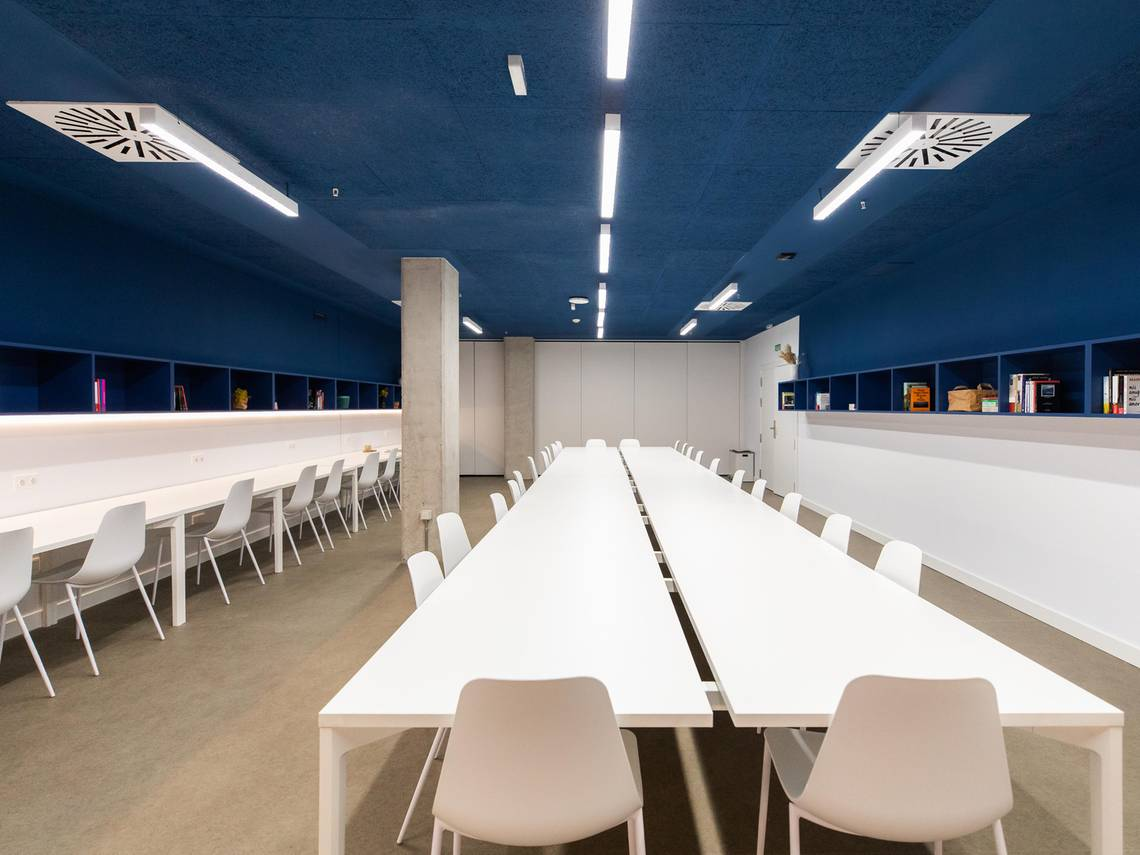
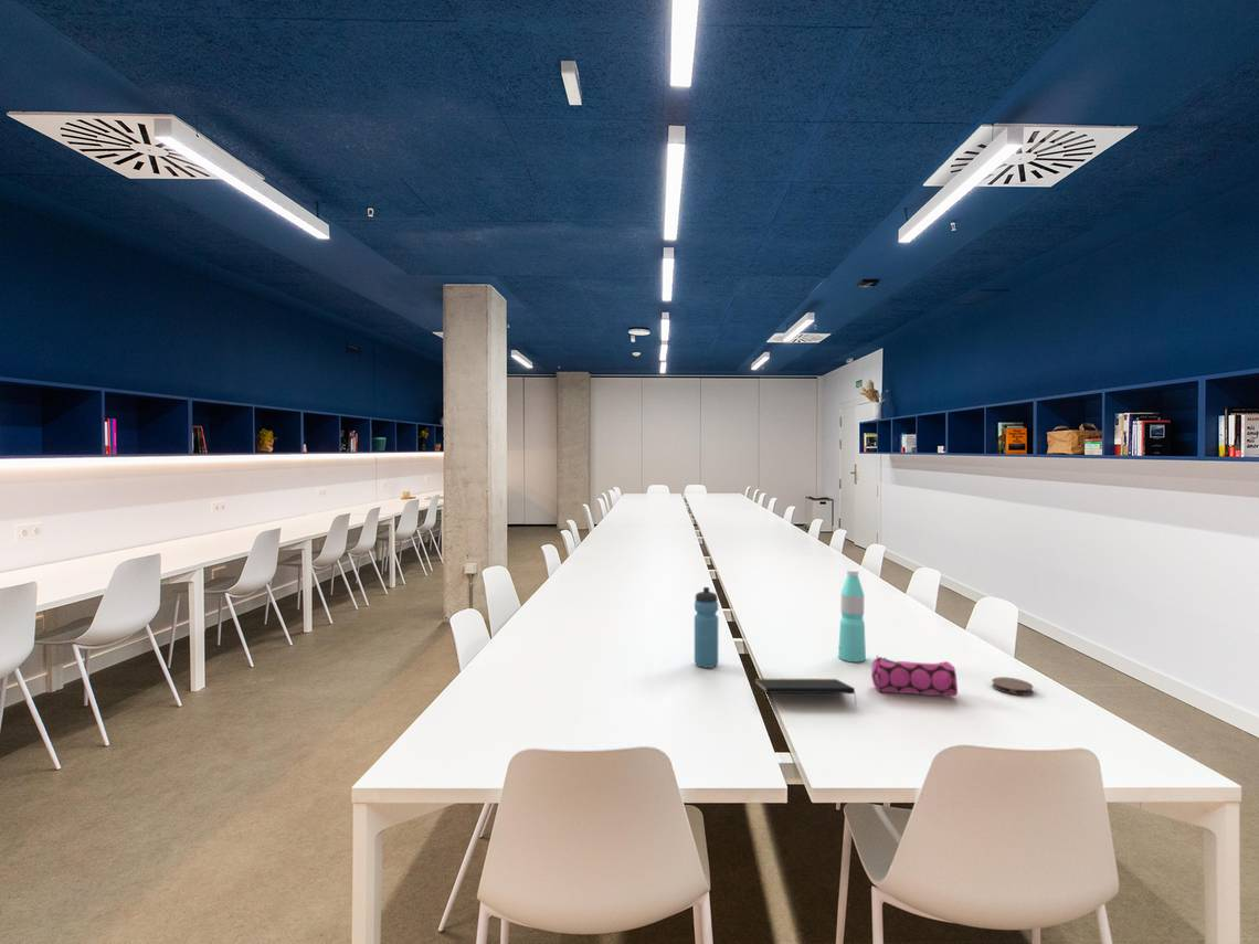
+ pencil case [870,654,959,697]
+ water bottle [837,569,867,662]
+ water bottle [694,586,719,669]
+ notepad [754,678,858,707]
+ coaster [991,676,1035,696]
